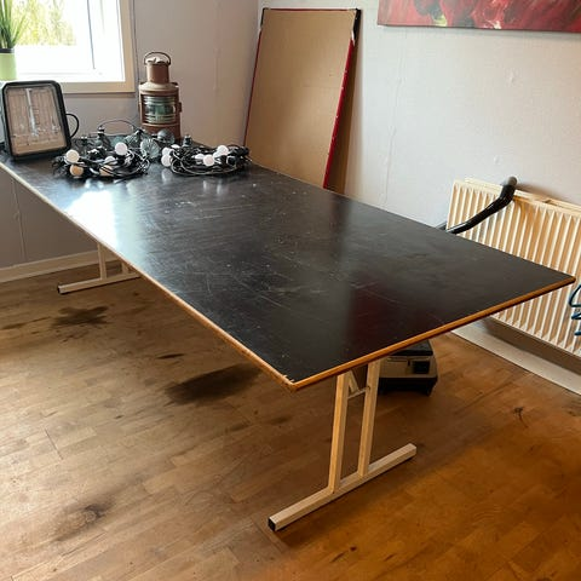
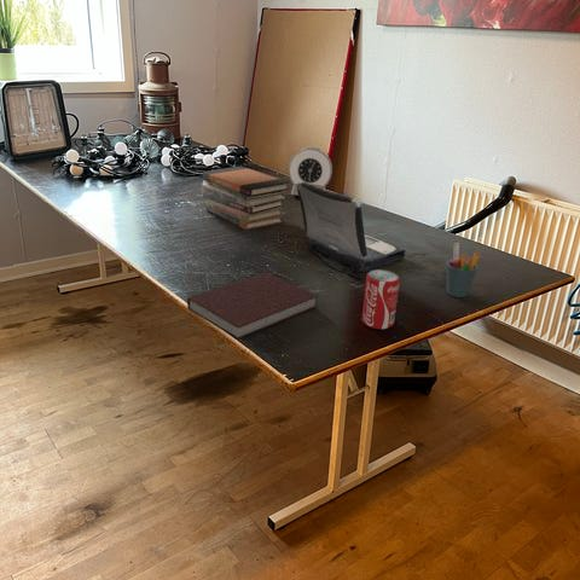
+ alarm clock [288,146,334,197]
+ beverage can [361,268,401,330]
+ pen holder [445,242,481,298]
+ notebook [186,271,319,341]
+ laptop [297,181,406,279]
+ book stack [201,166,291,231]
